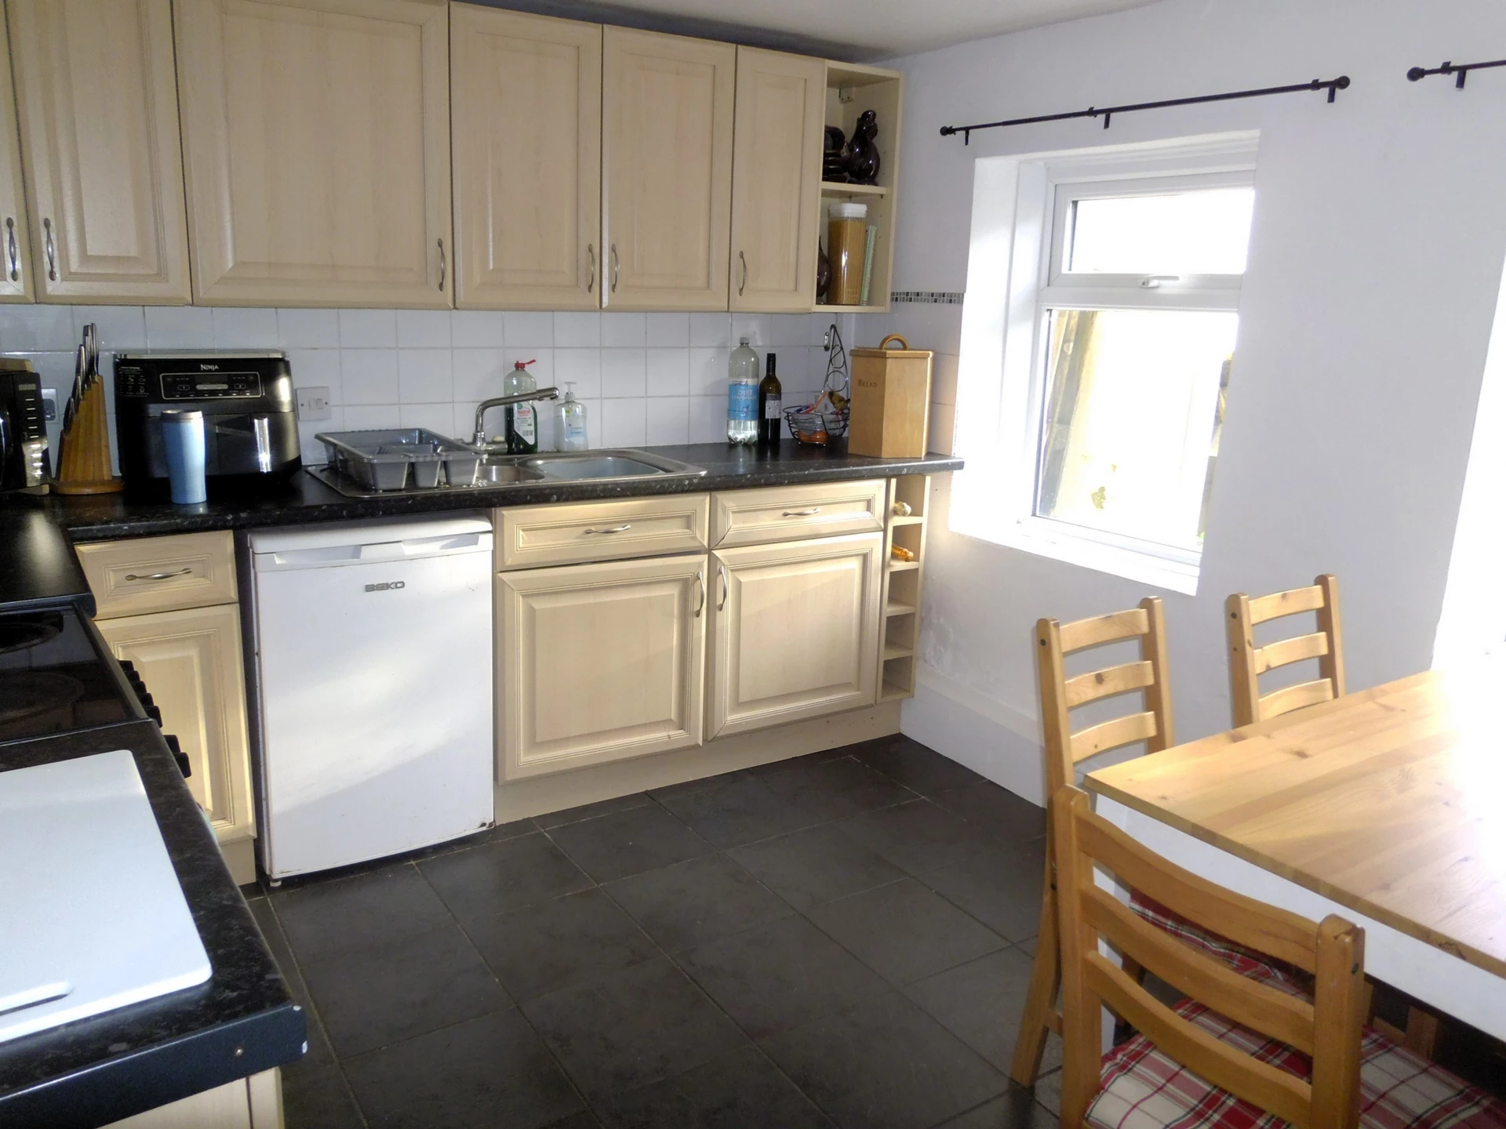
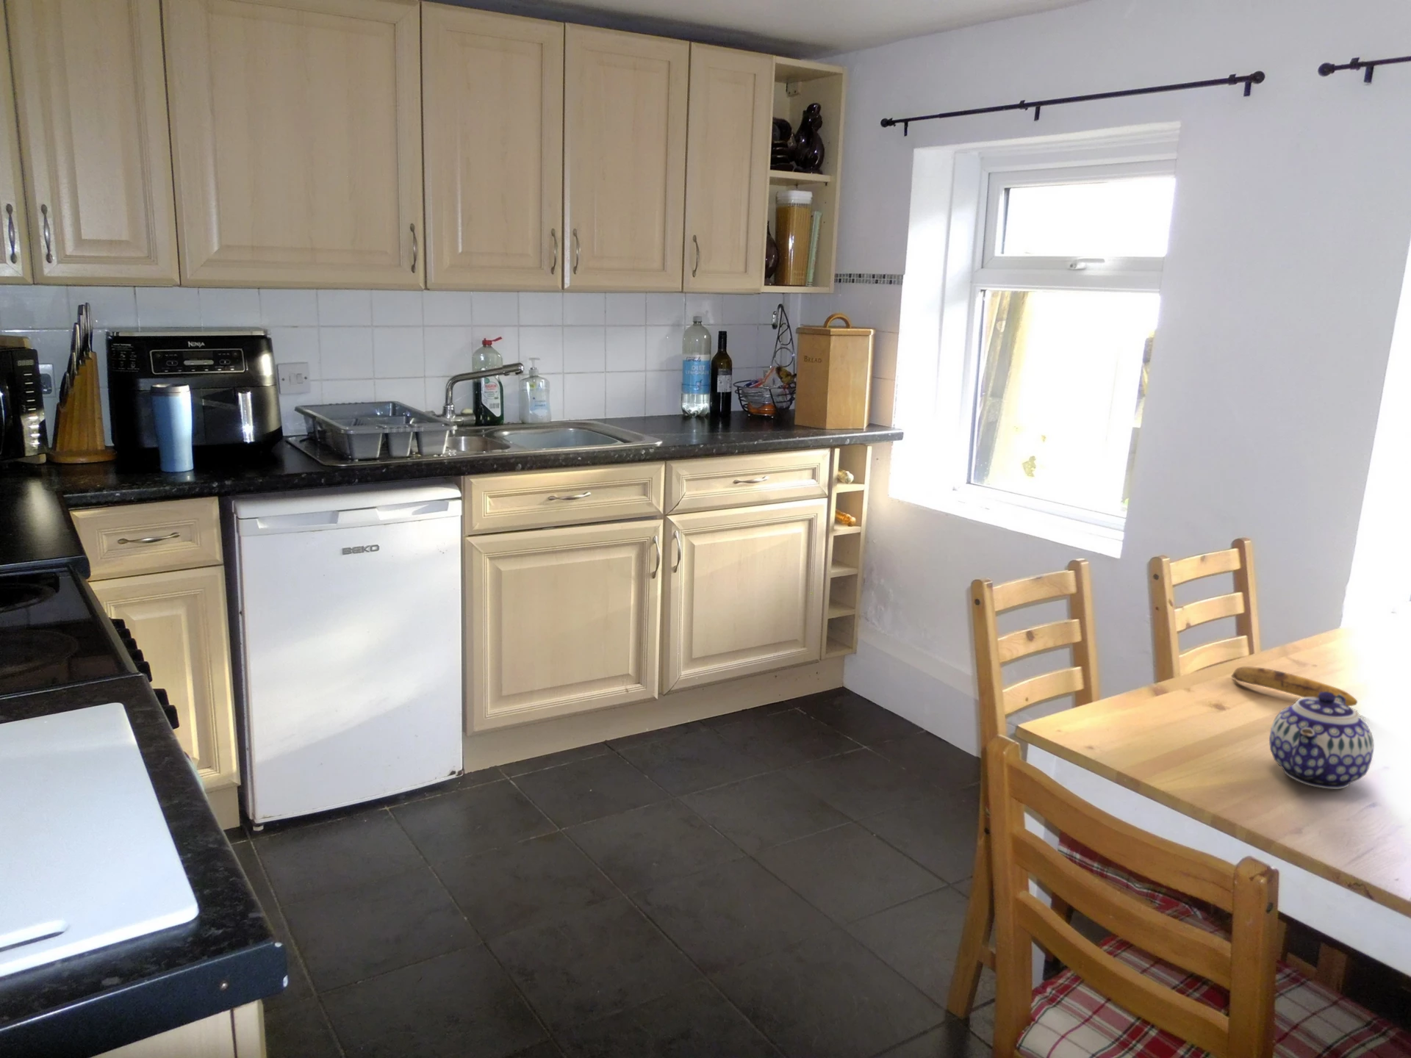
+ teapot [1269,691,1375,790]
+ banana [1230,666,1358,707]
